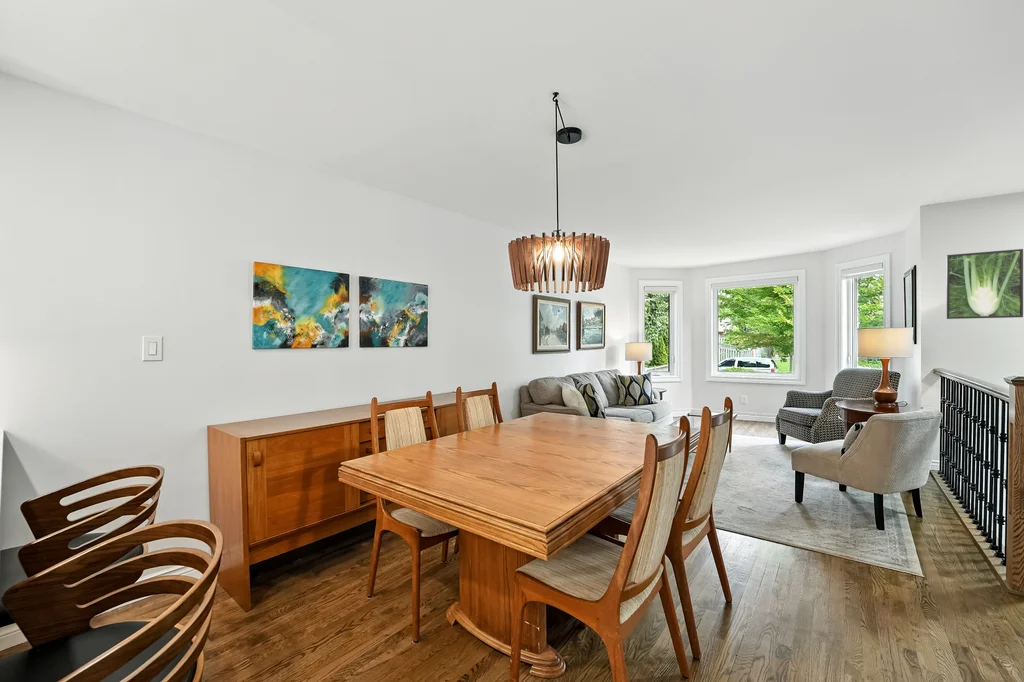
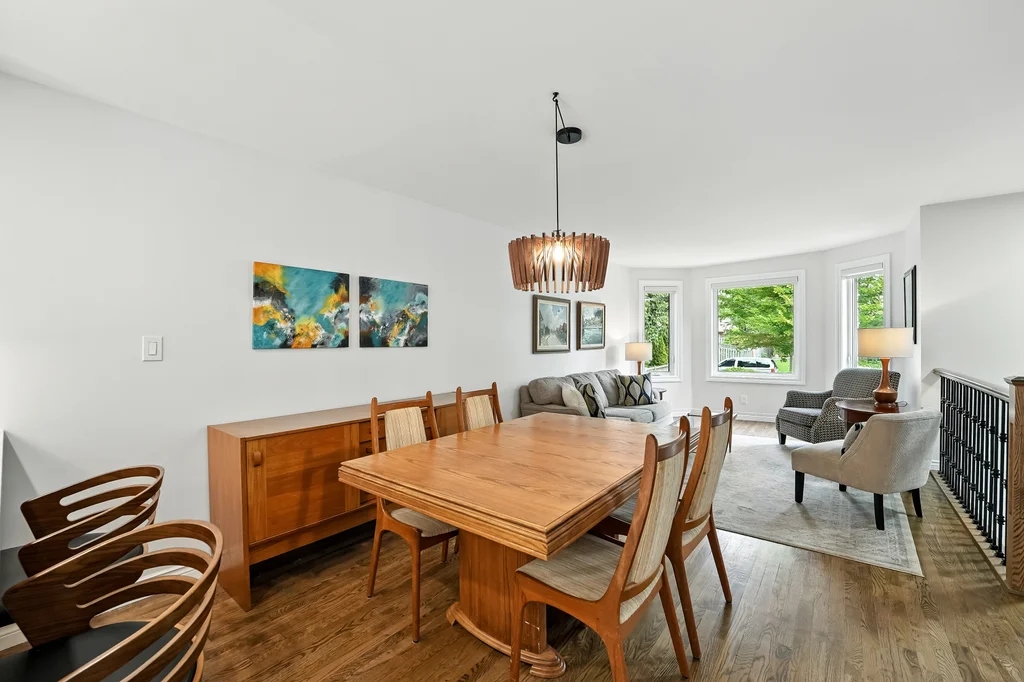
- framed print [946,248,1024,320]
